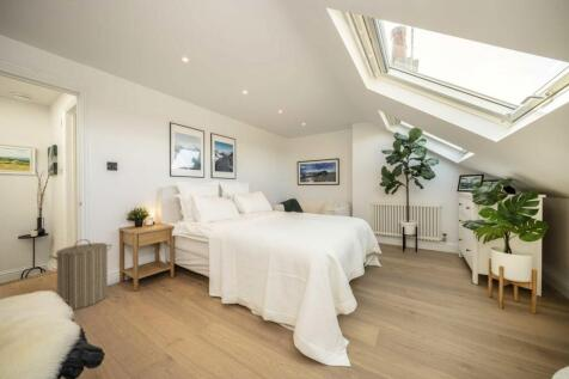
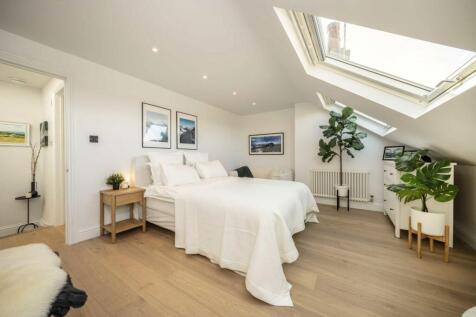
- laundry hamper [48,238,114,311]
